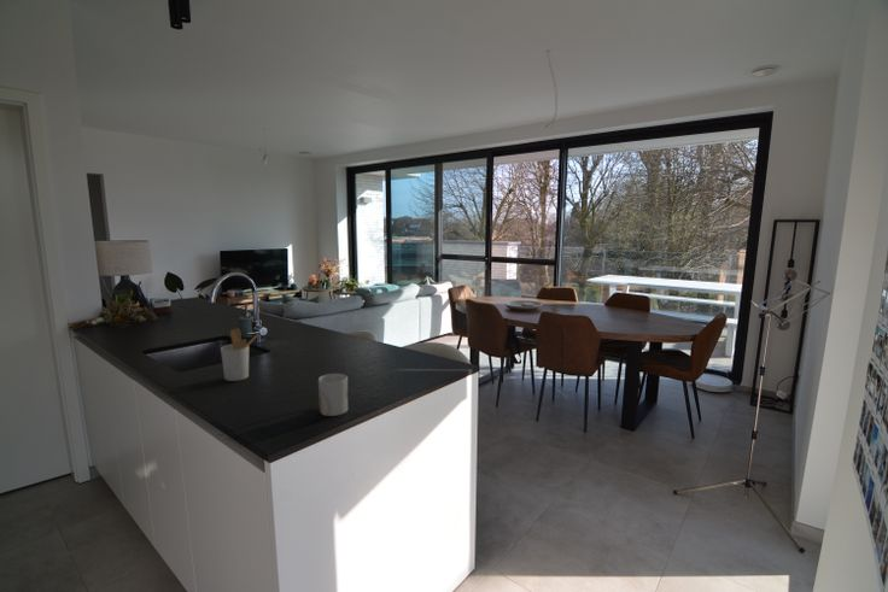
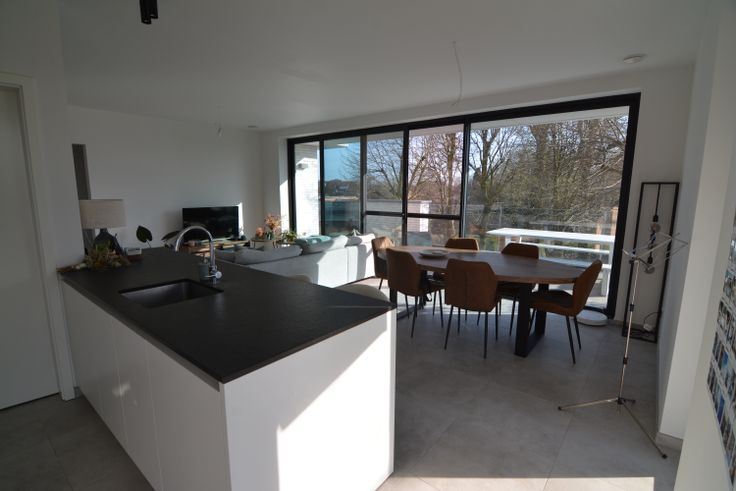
- mug [317,373,349,417]
- utensil holder [220,327,263,382]
